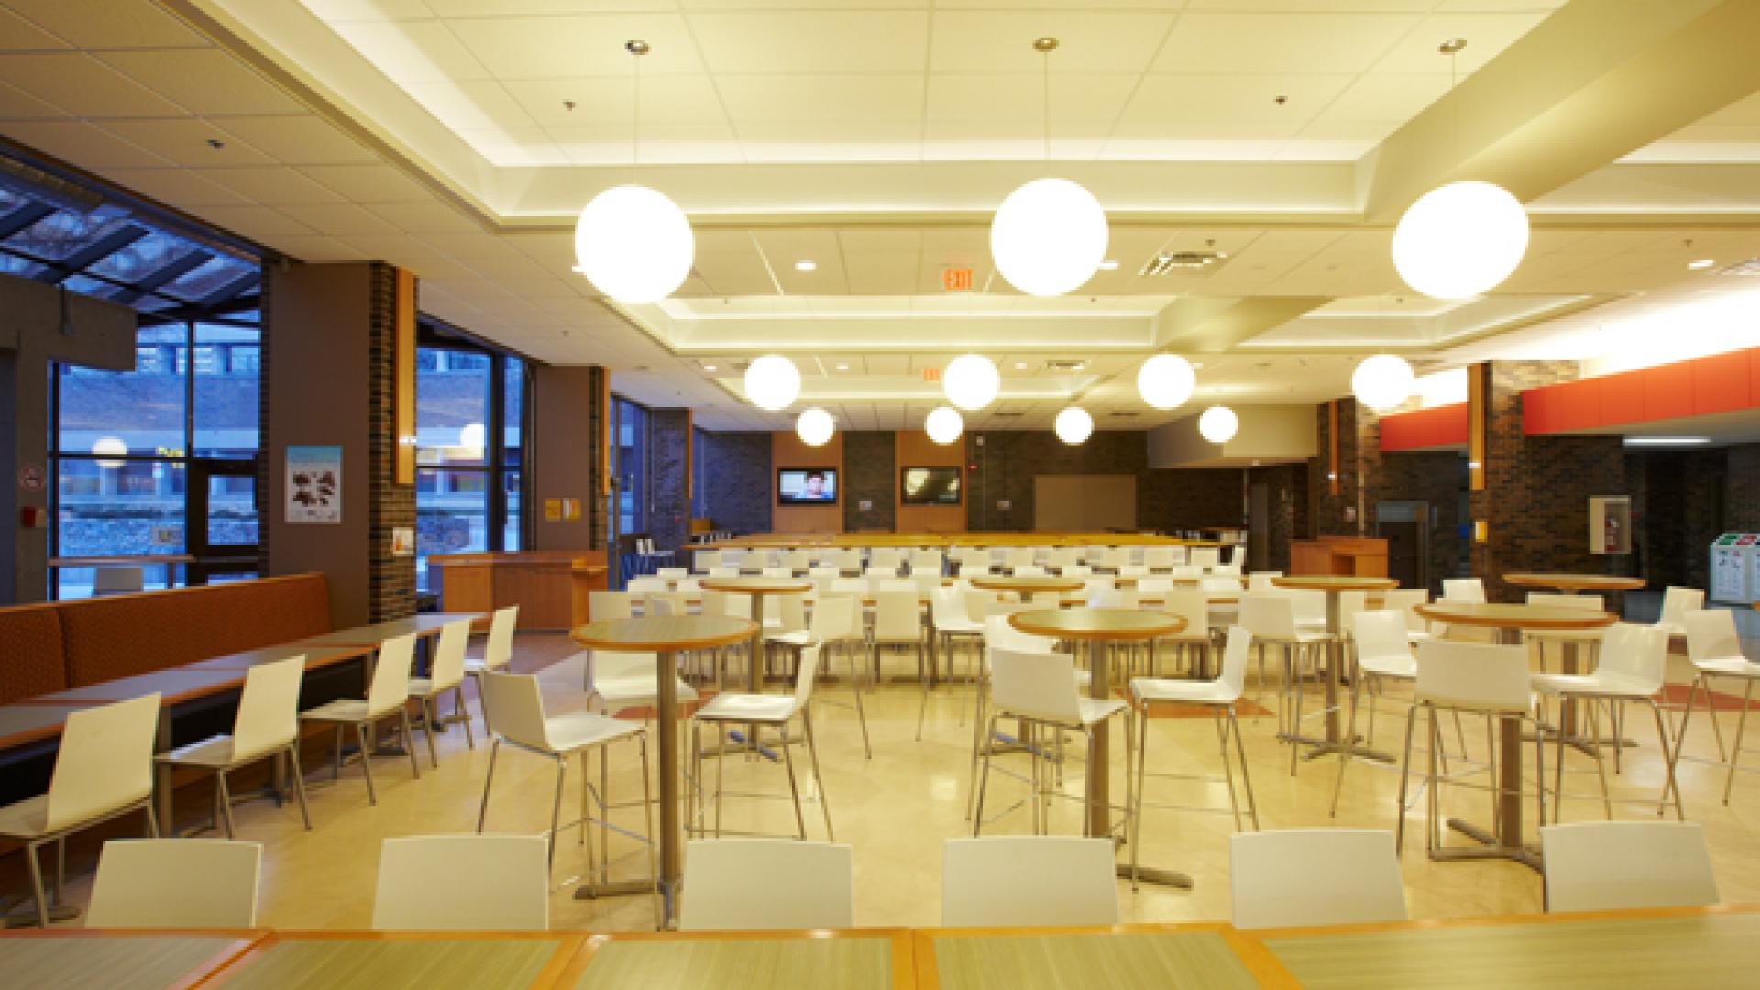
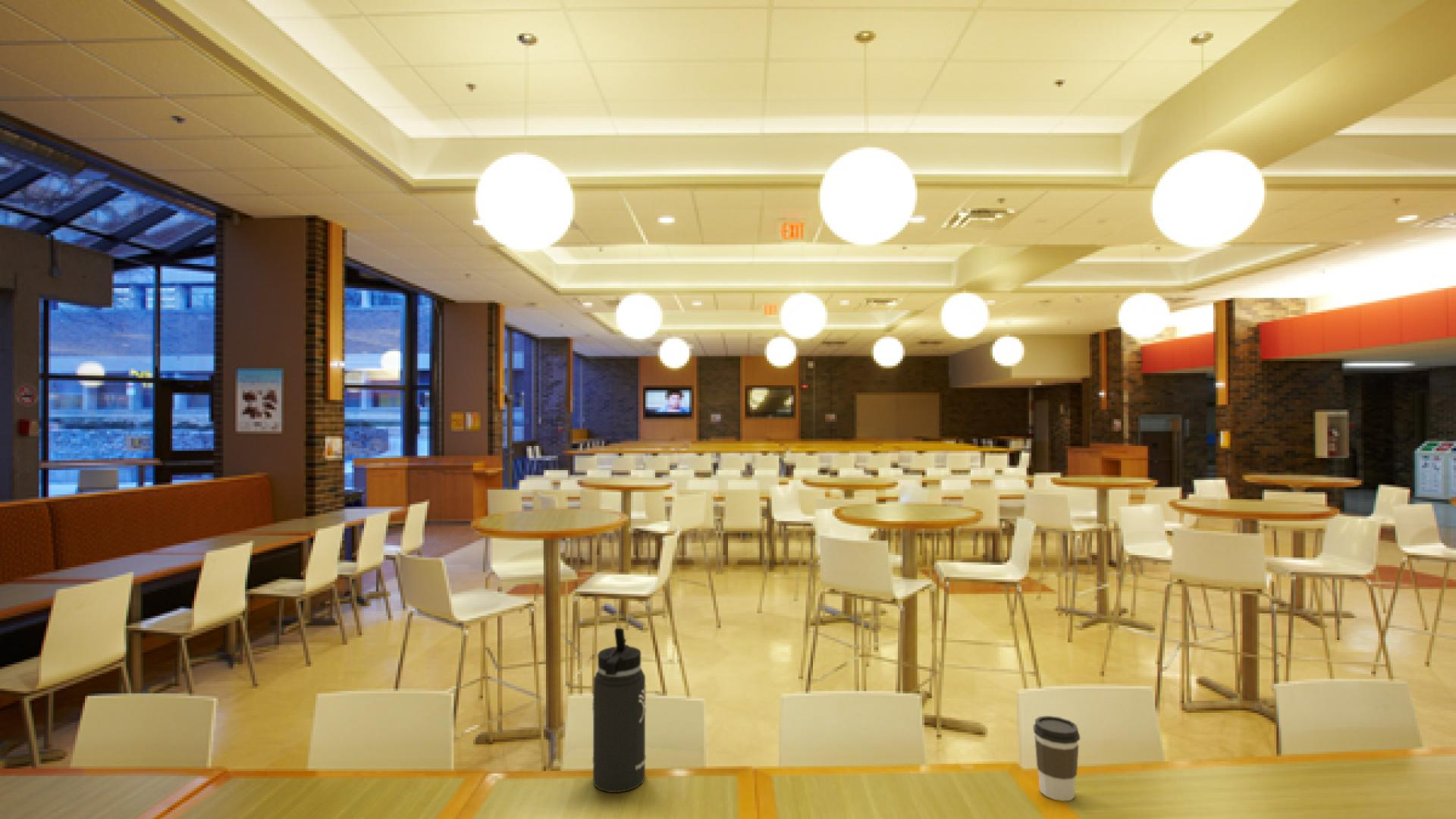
+ coffee cup [1032,715,1081,802]
+ thermos bottle [591,627,647,793]
